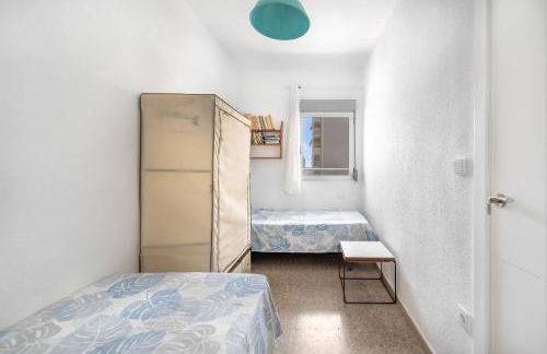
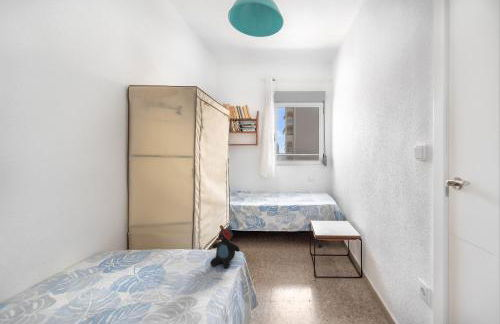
+ teddy bear [209,224,241,269]
